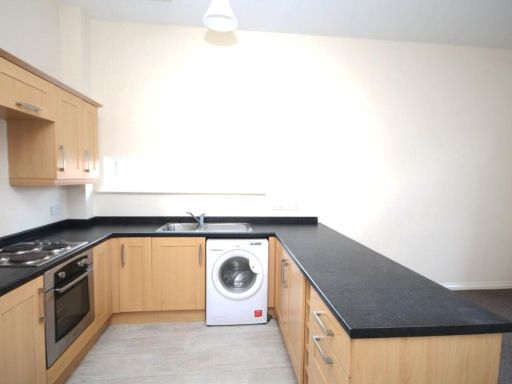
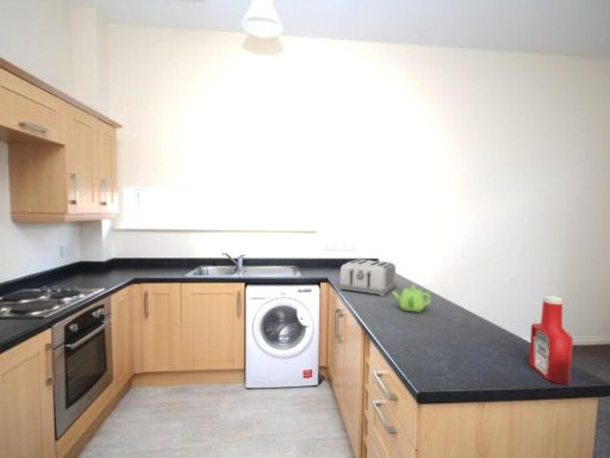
+ soap bottle [528,293,574,385]
+ toaster [337,258,398,297]
+ teapot [391,284,432,314]
